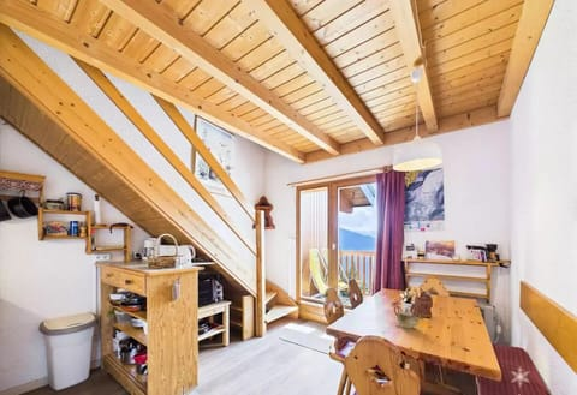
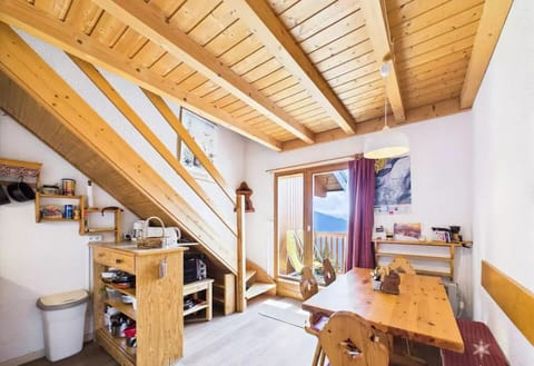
- teapot [393,305,424,330]
